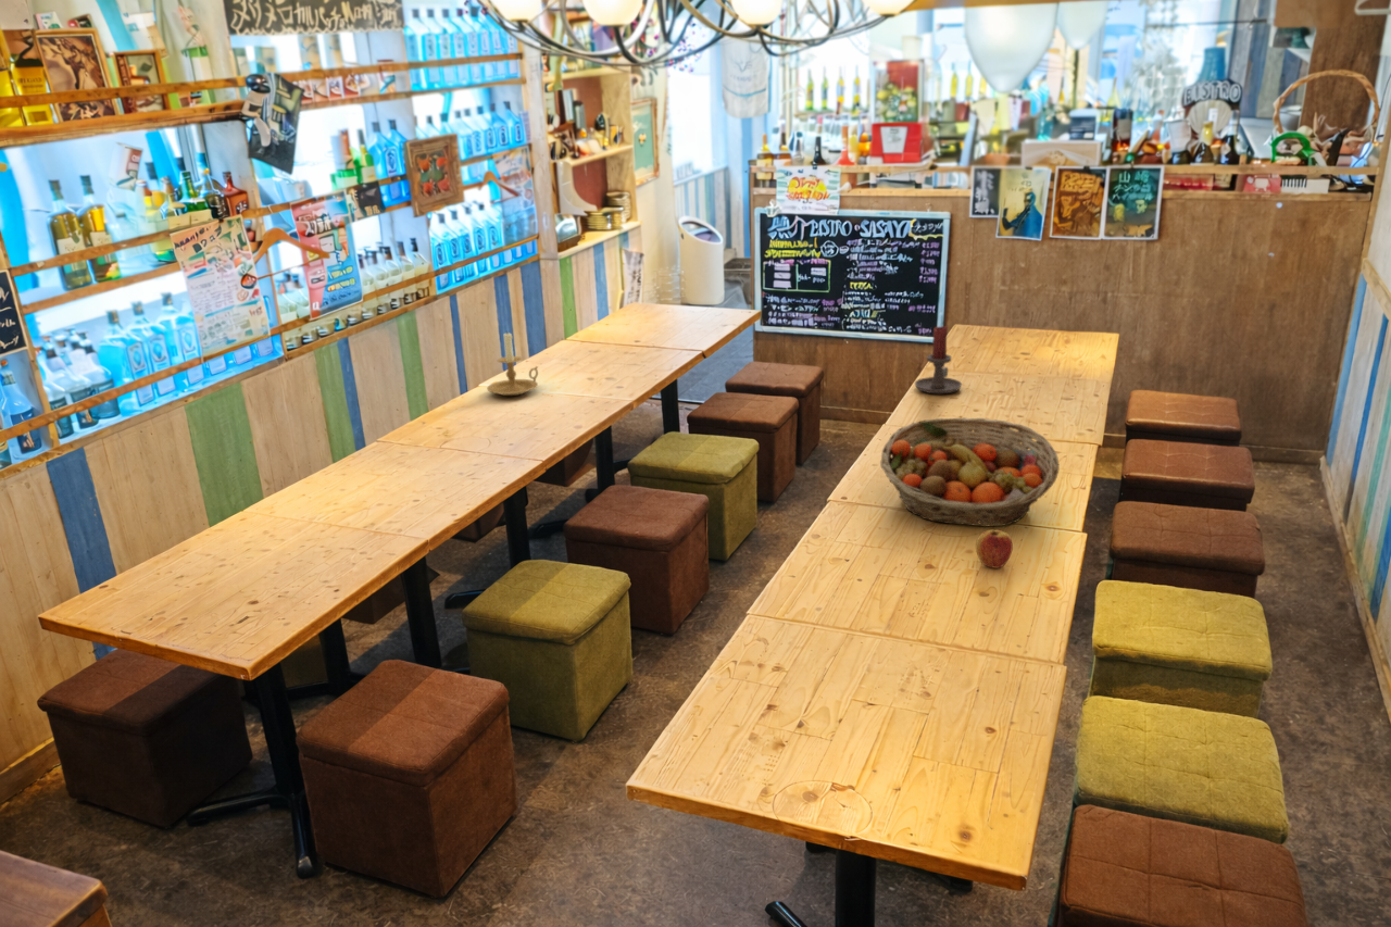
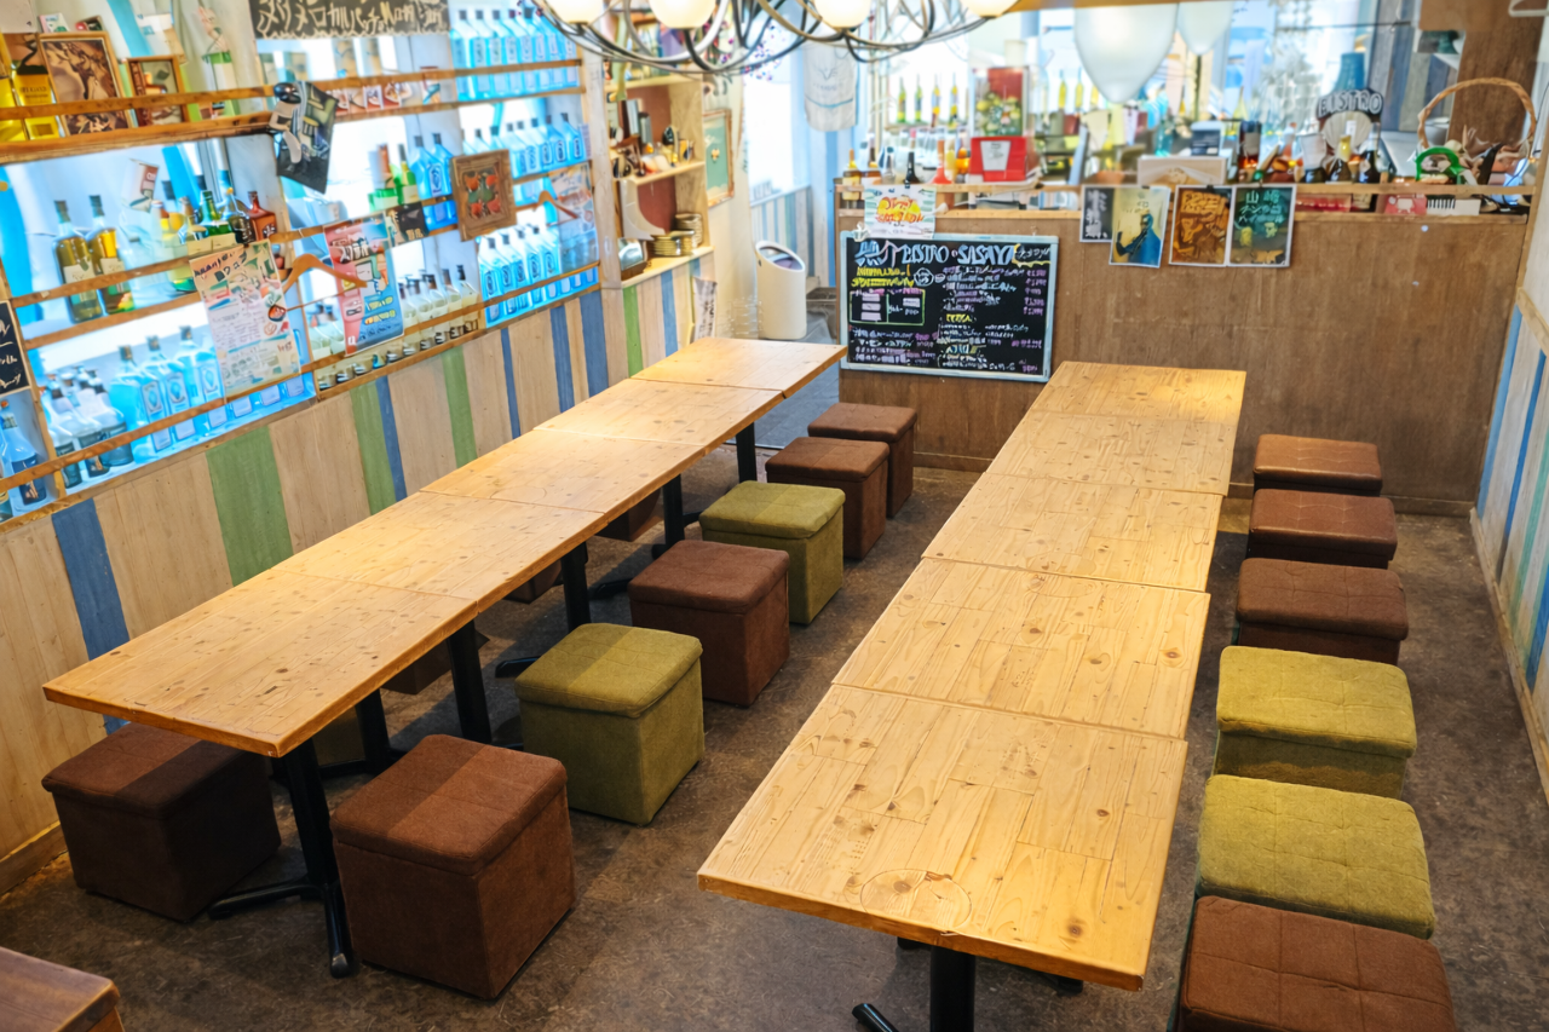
- candle holder [914,325,963,394]
- apple [975,529,1014,569]
- candle holder [486,330,539,397]
- fruit basket [879,416,1061,528]
